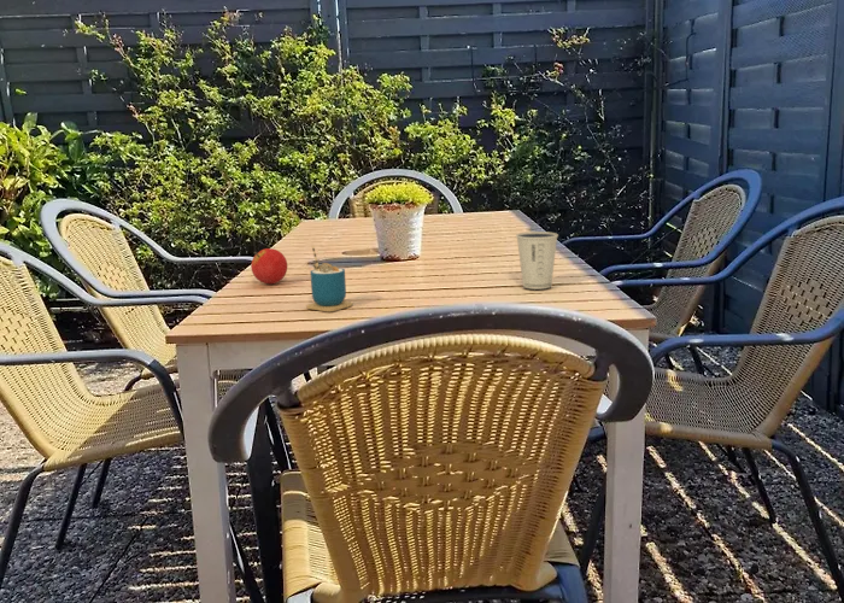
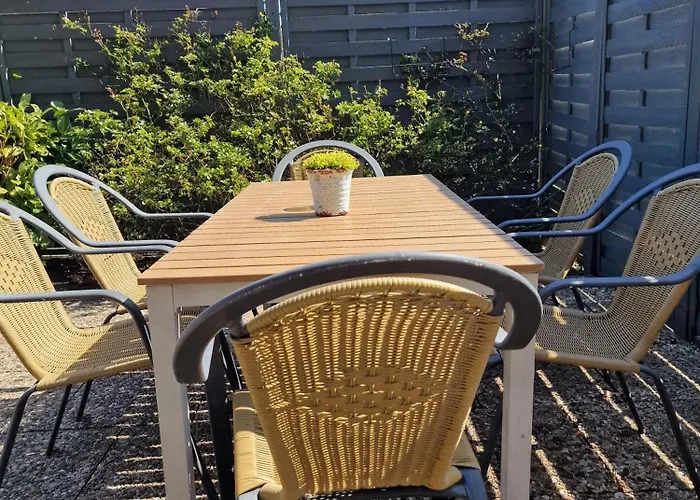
- fruit [250,247,288,285]
- dixie cup [515,230,559,291]
- cup [305,245,353,312]
